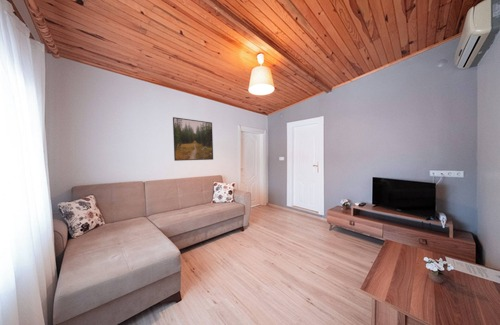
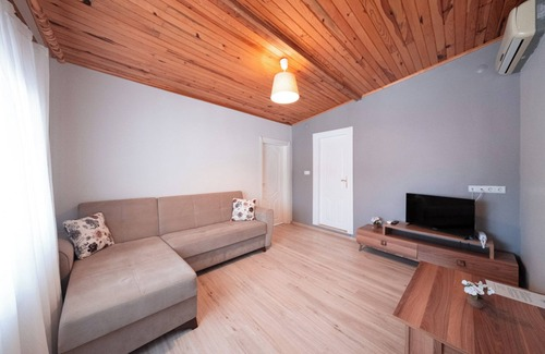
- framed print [172,116,214,162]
